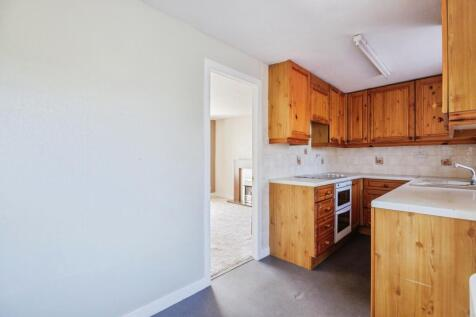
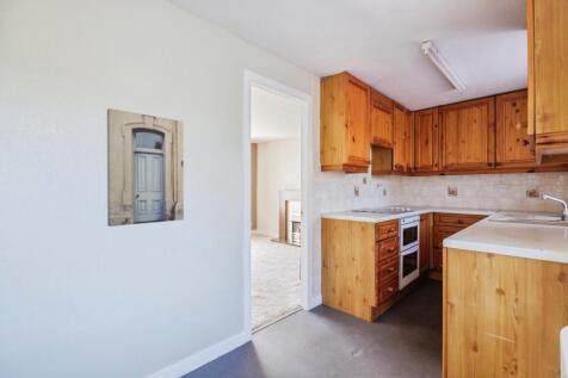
+ wall art [106,107,185,228]
